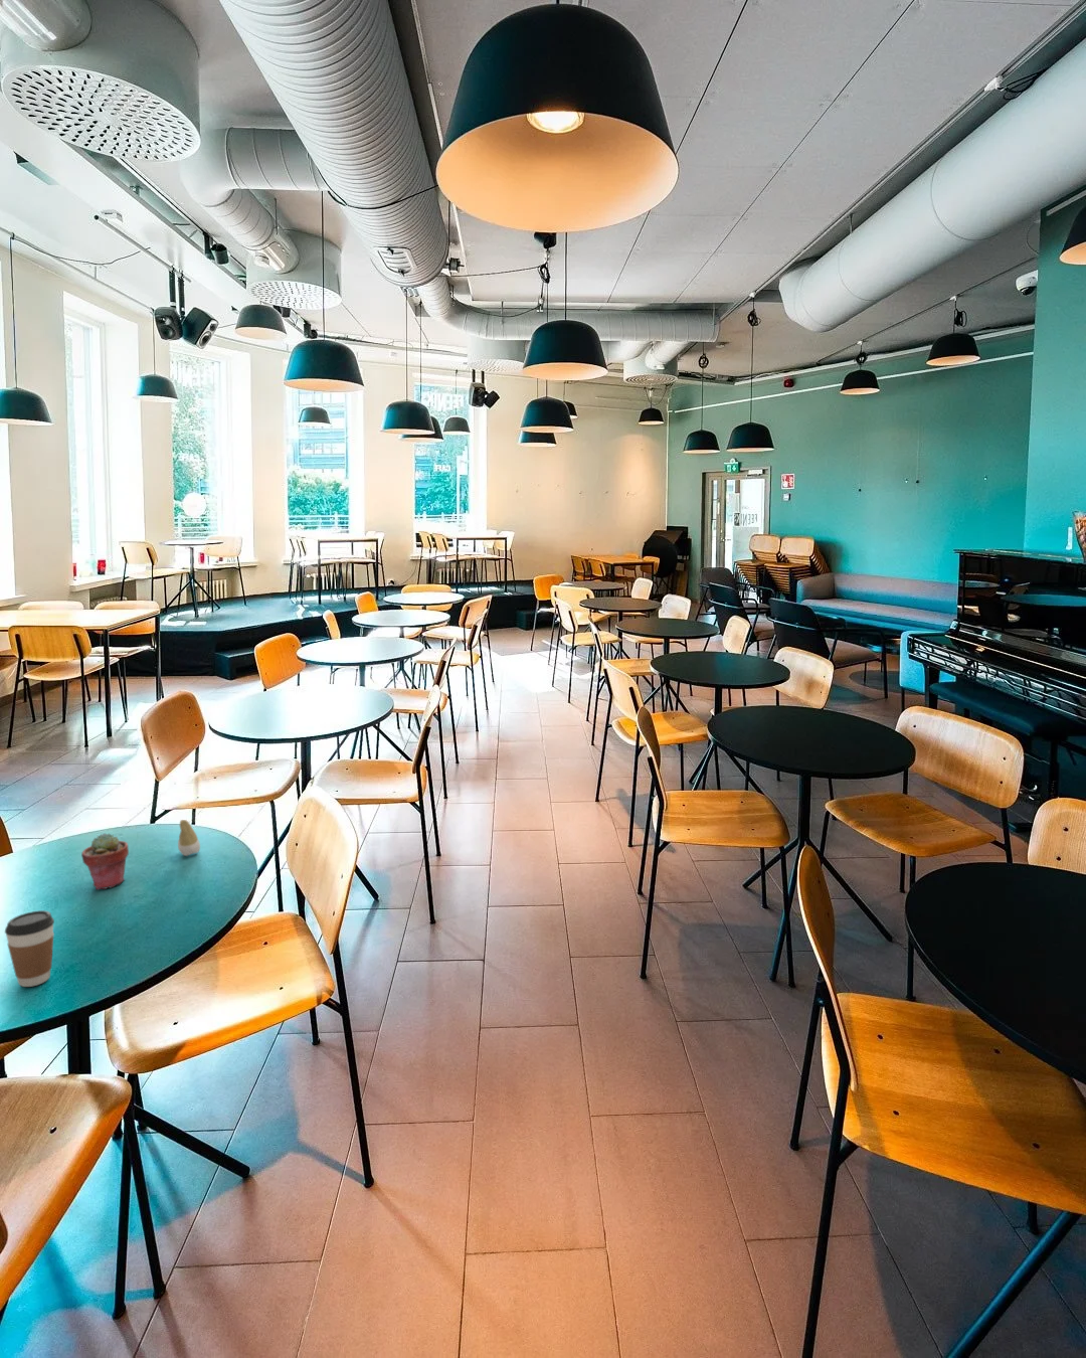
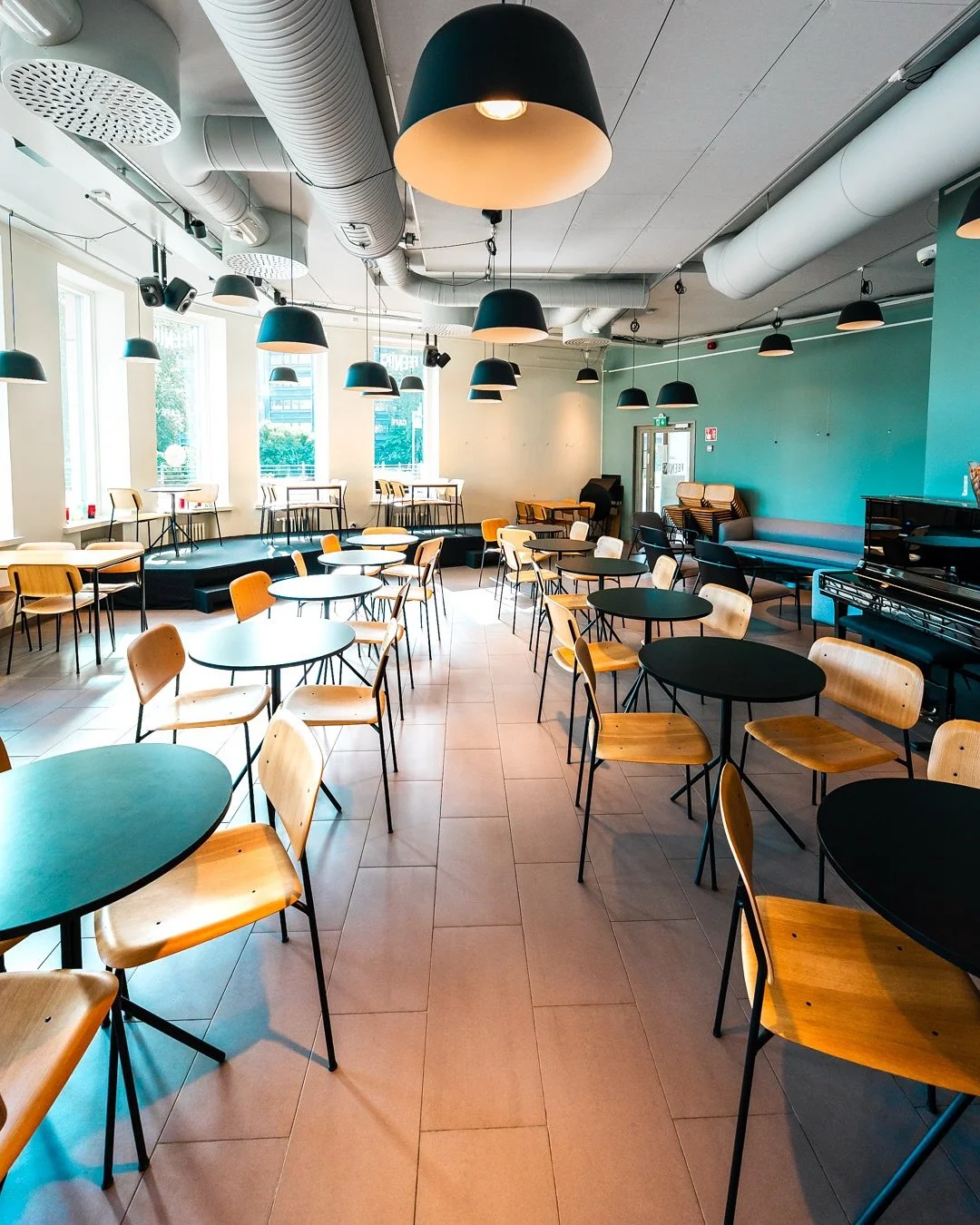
- coffee cup [4,909,55,988]
- potted succulent [81,831,130,890]
- tooth [177,819,201,857]
